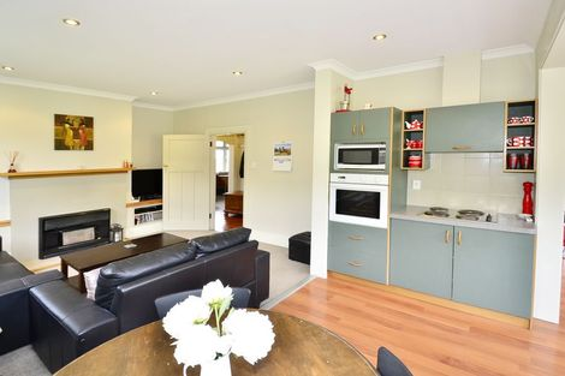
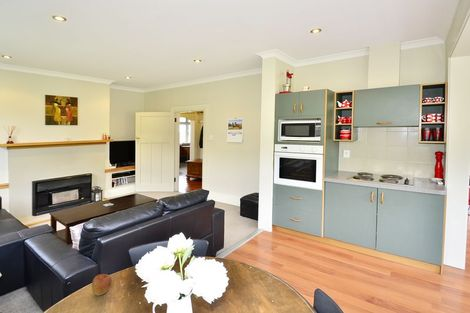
+ apple [91,273,113,297]
